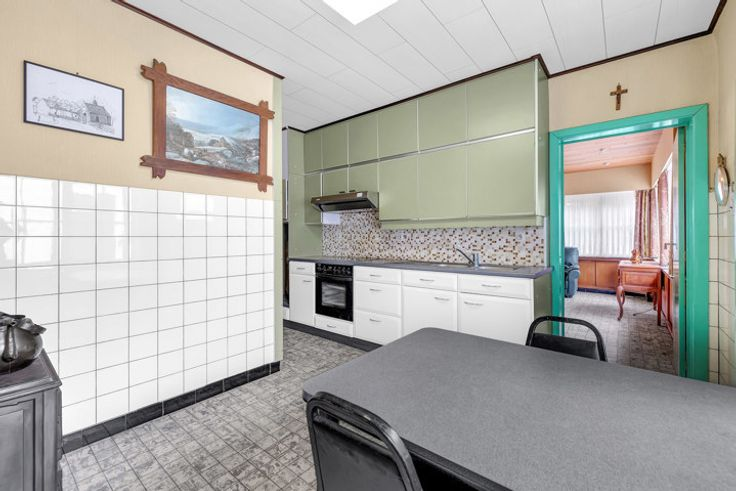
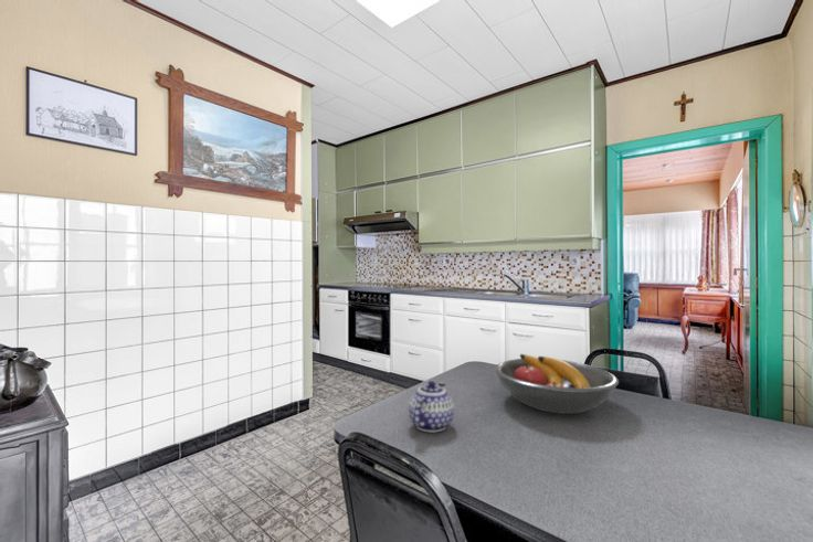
+ fruit bowl [494,353,620,415]
+ teapot [408,380,455,434]
